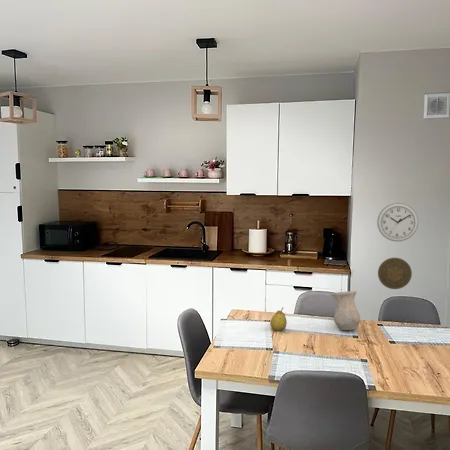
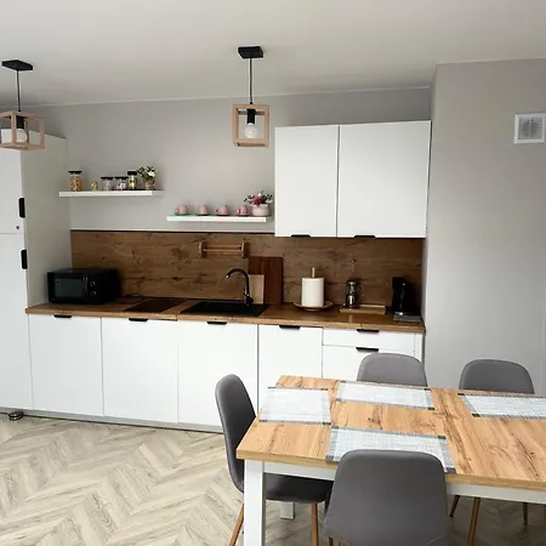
- vase [330,290,361,331]
- fruit [269,307,288,332]
- decorative plate [377,257,413,290]
- wall clock [376,202,419,242]
